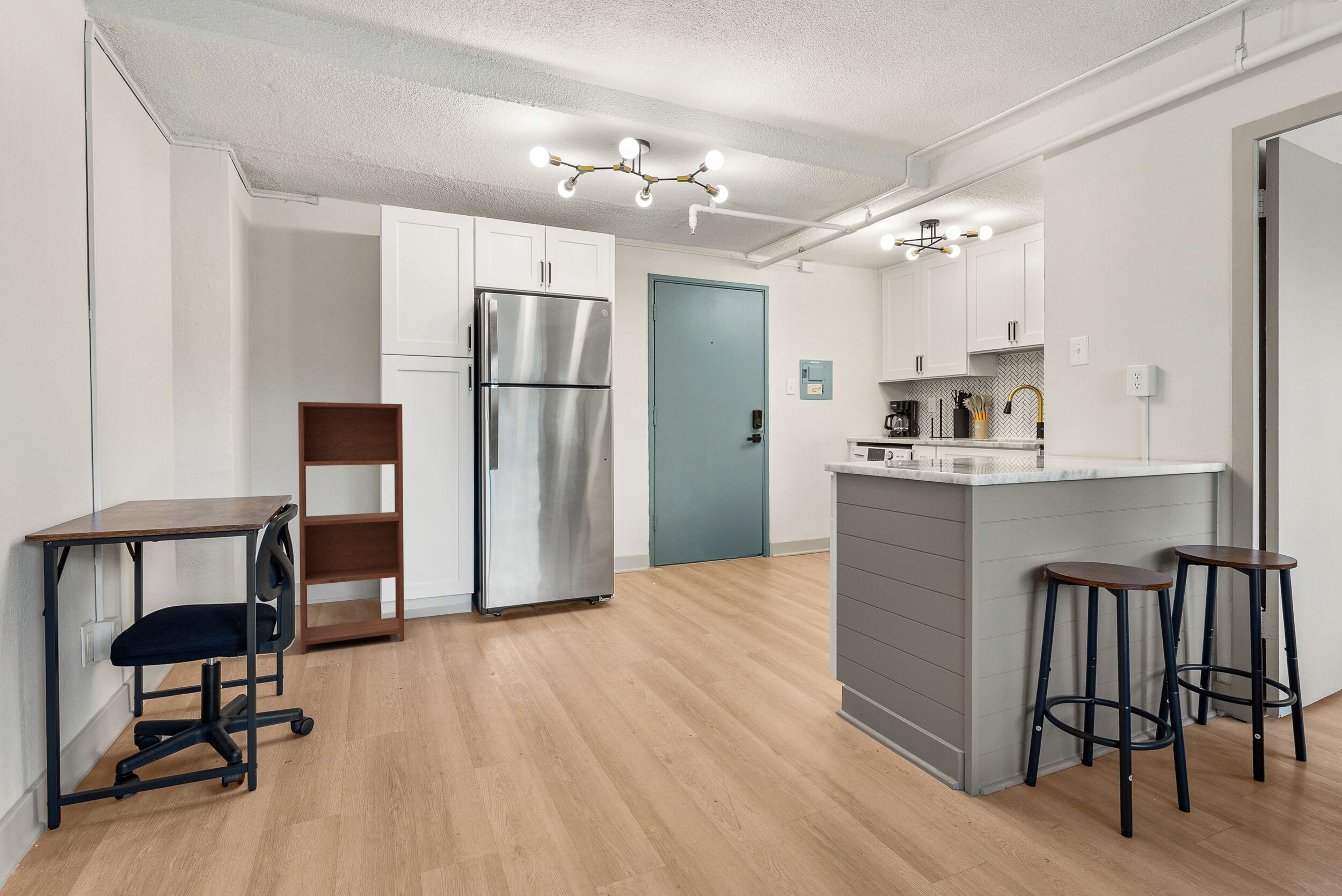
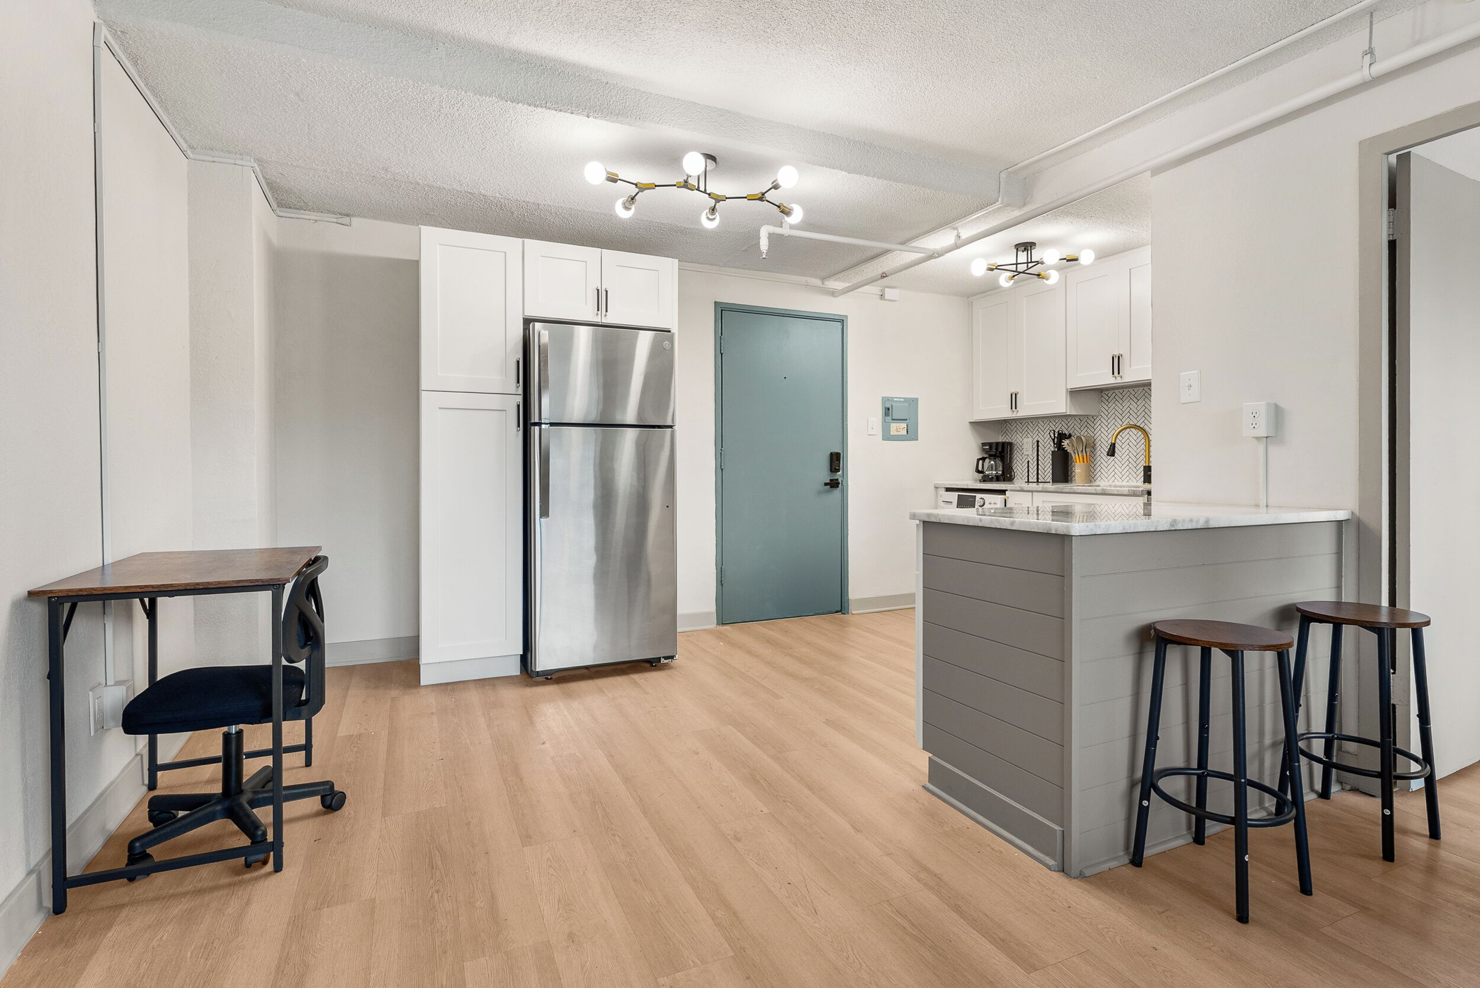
- shelving unit [298,401,405,654]
